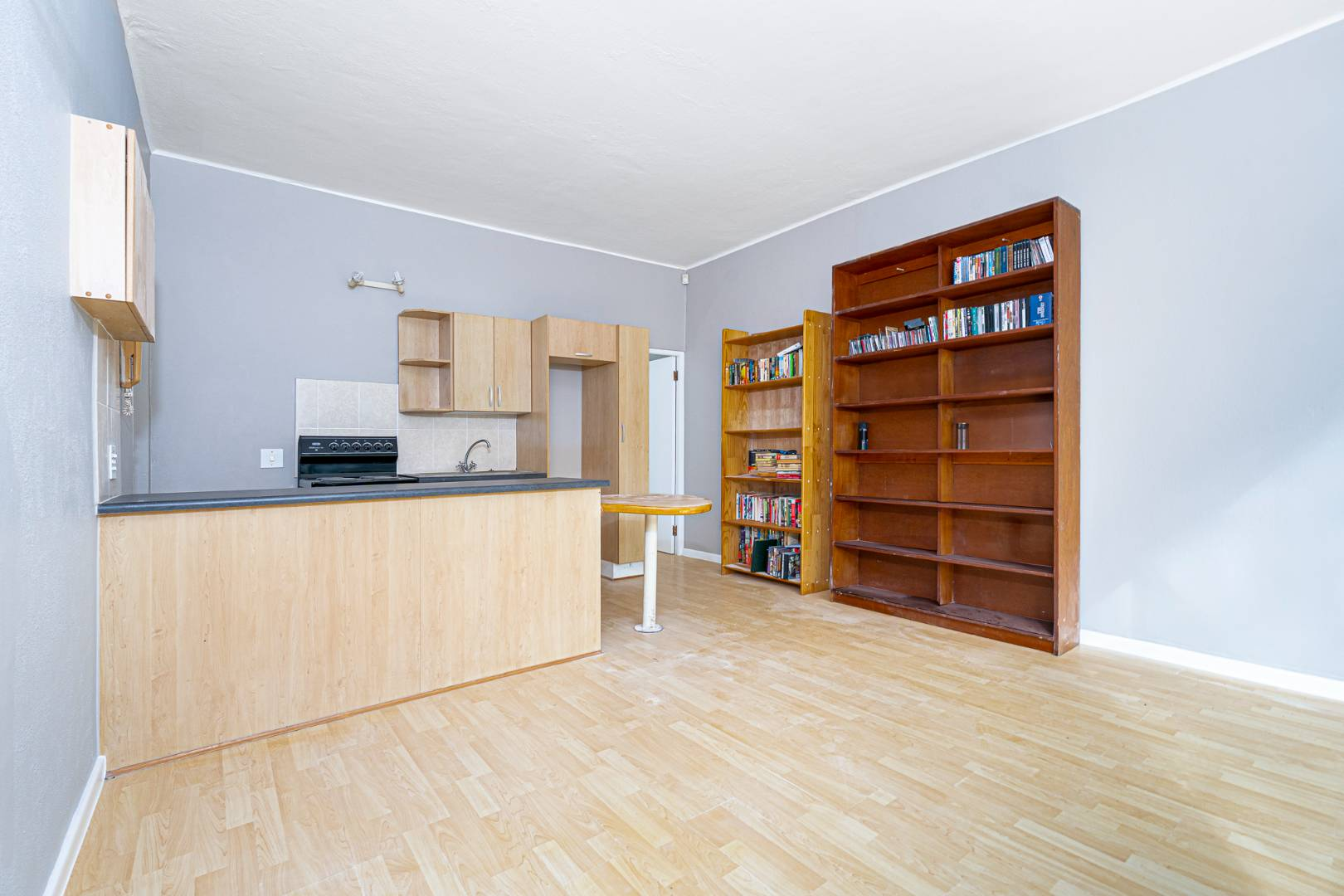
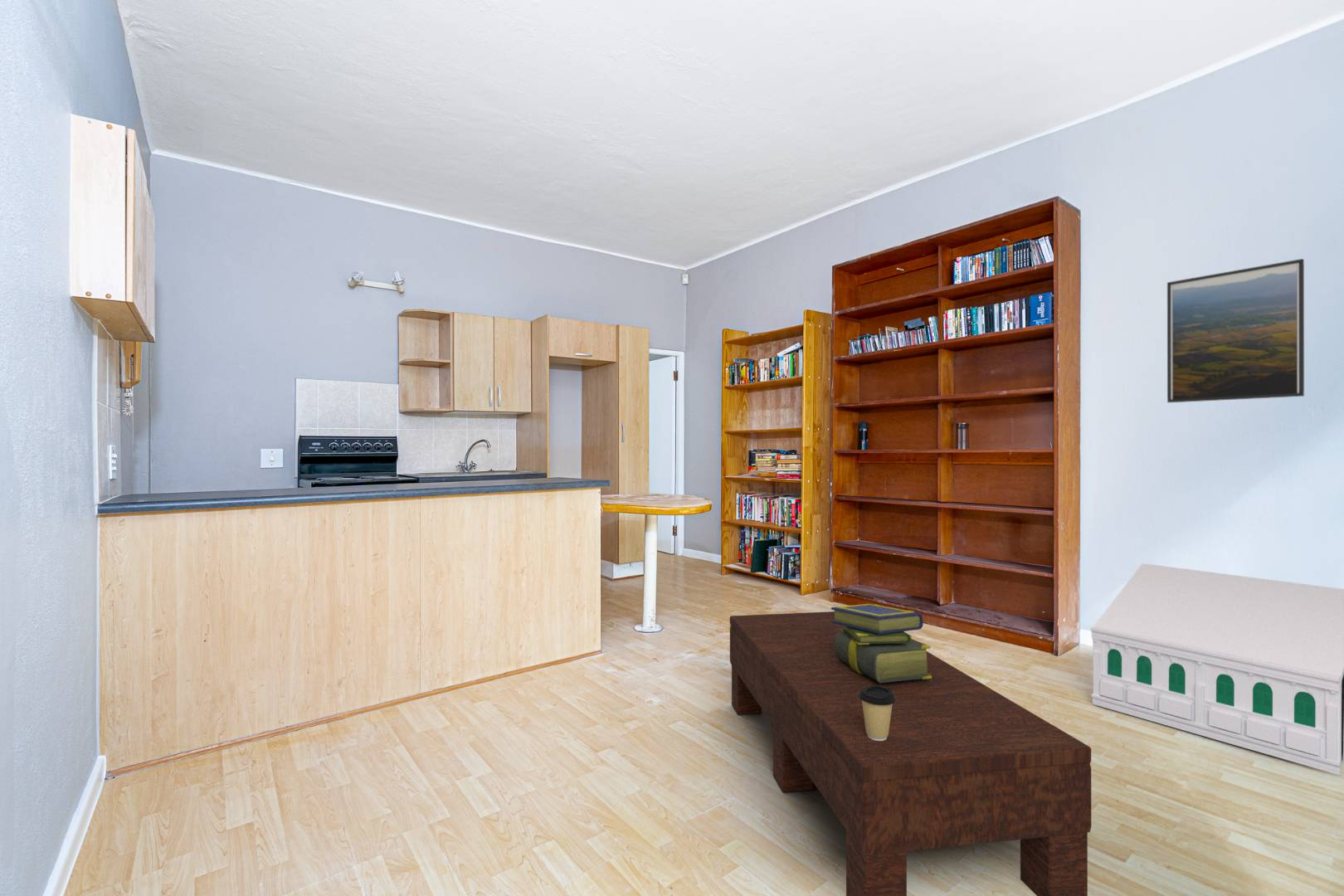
+ coffee table [729,611,1092,896]
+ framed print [1166,258,1305,403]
+ coffee cup [859,685,895,741]
+ storage cabinet [1089,562,1344,776]
+ stack of books [830,603,932,683]
